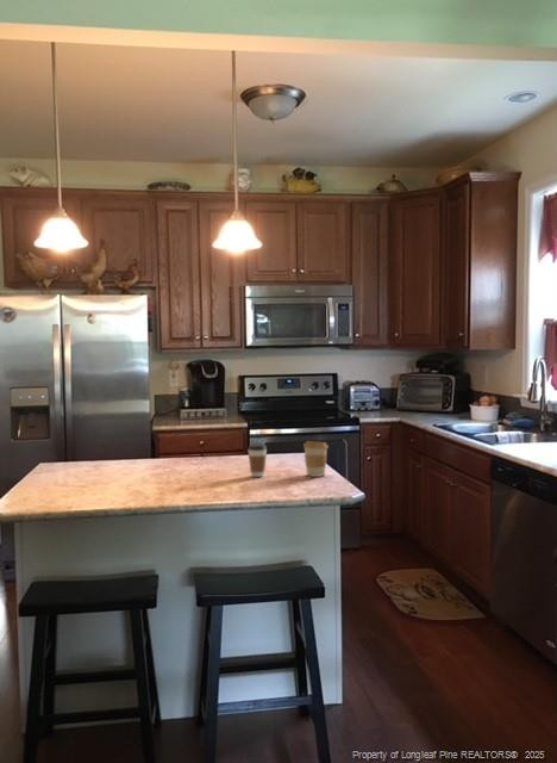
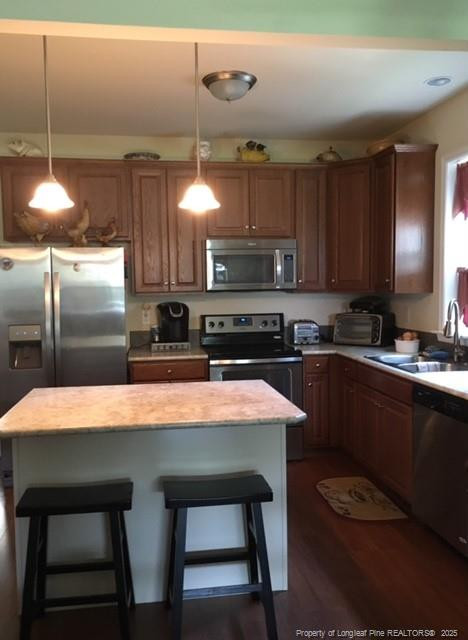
- coffee cup [302,440,330,478]
- coffee cup [246,442,268,478]
